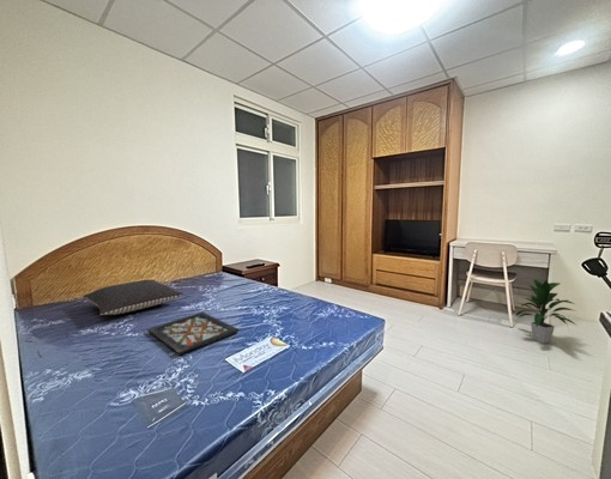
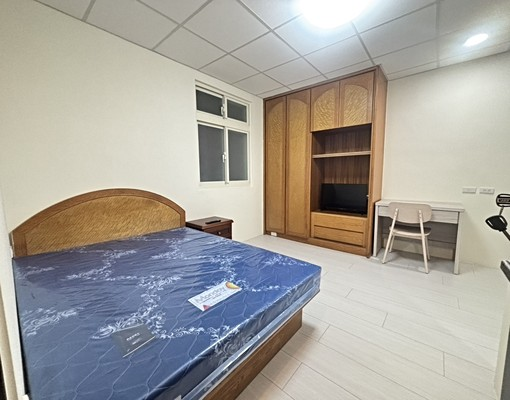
- pillow [81,278,184,316]
- indoor plant [515,278,579,345]
- decorative tray [147,311,240,356]
